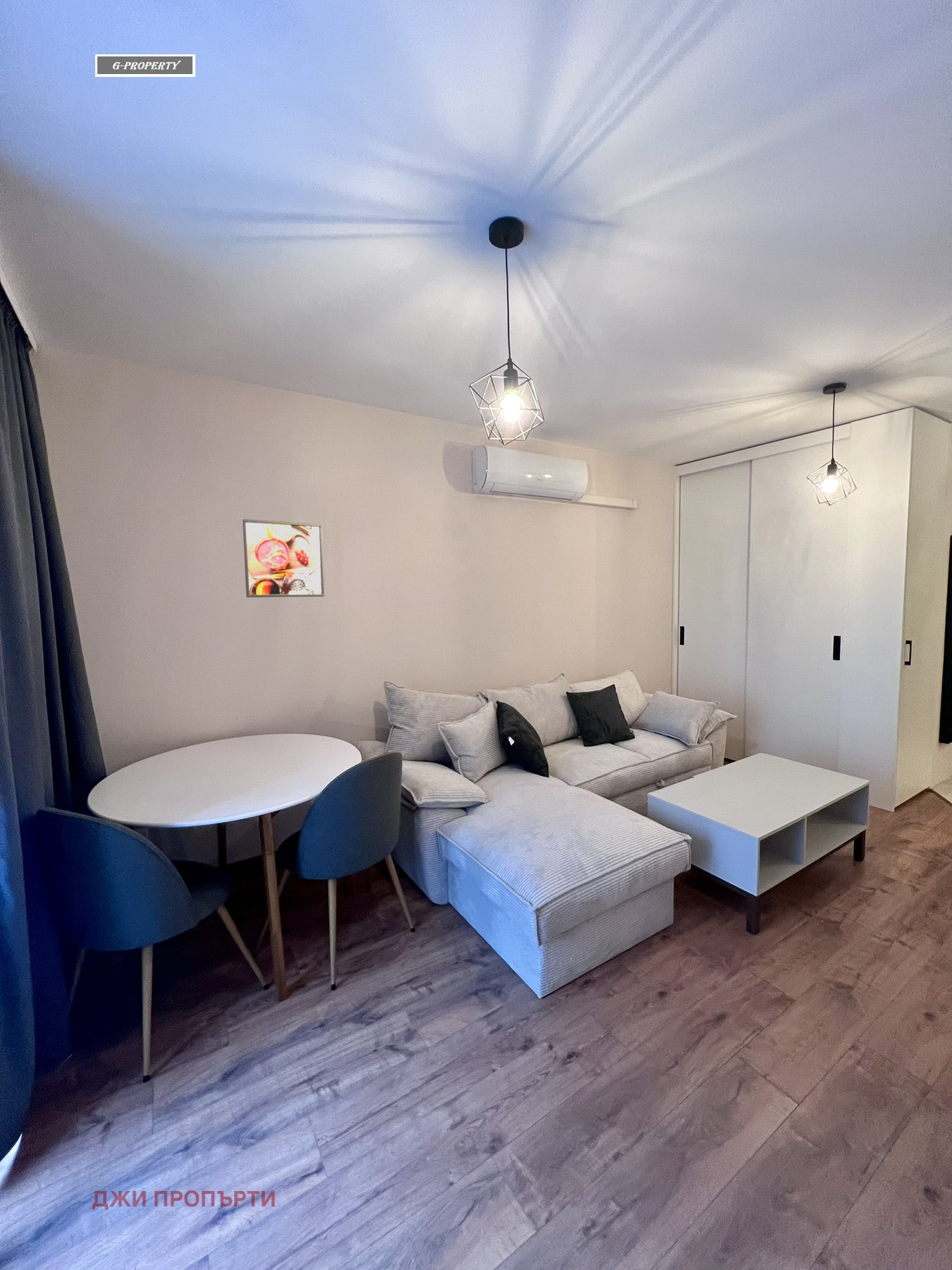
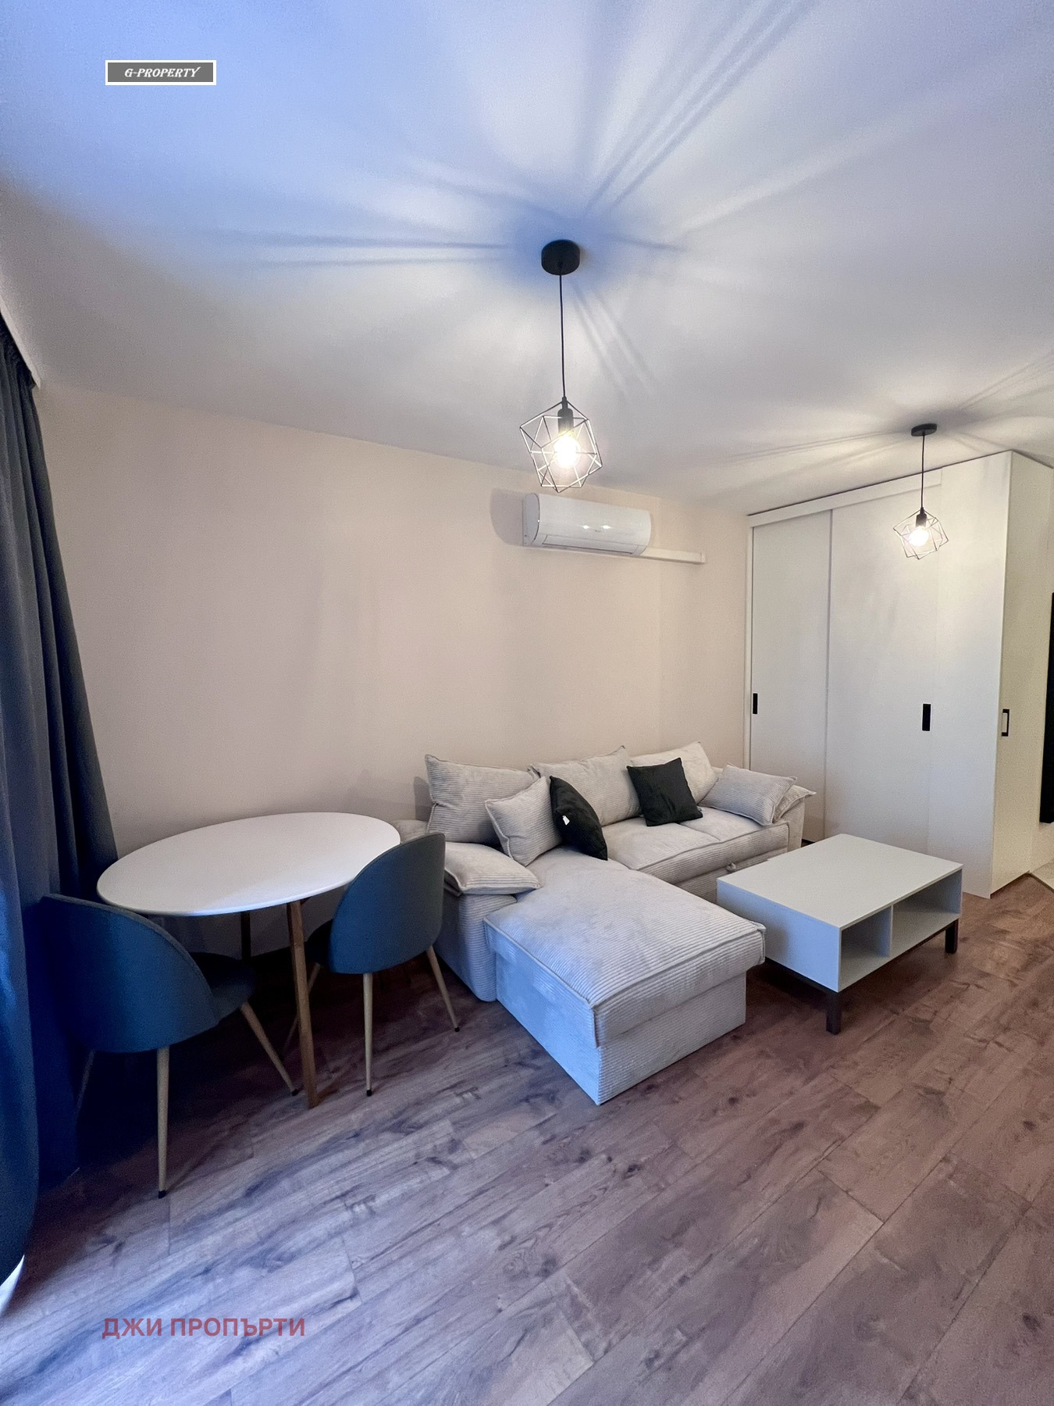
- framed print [242,519,325,598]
